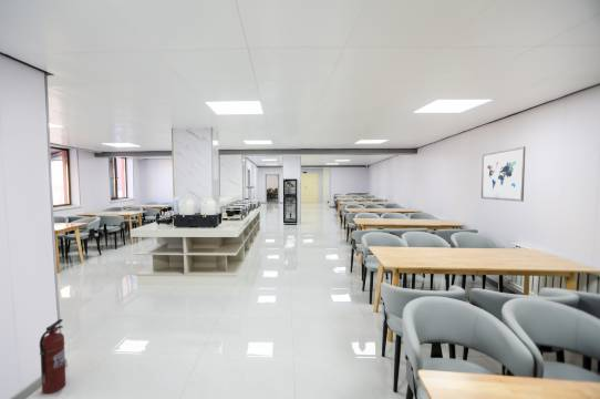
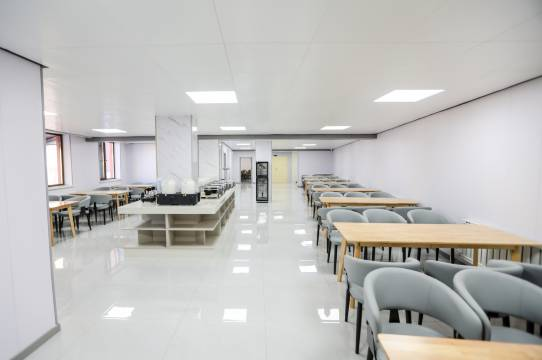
- wall art [480,145,527,203]
- fire extinguisher [39,318,66,395]
